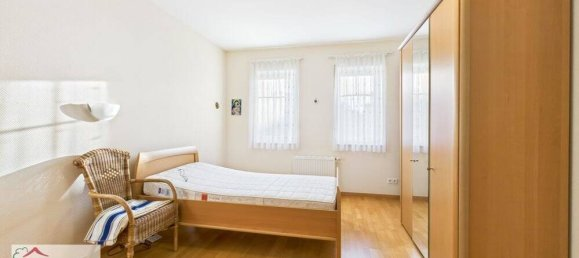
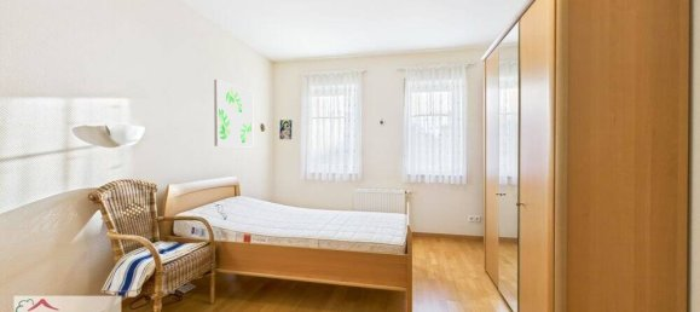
+ wall art [213,79,254,148]
